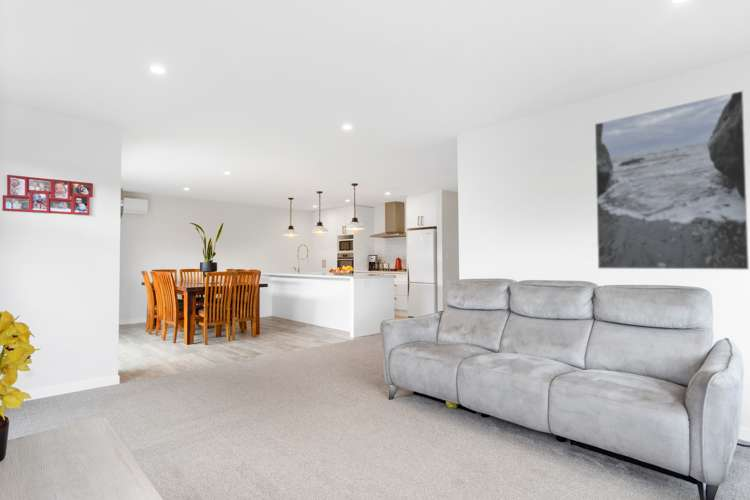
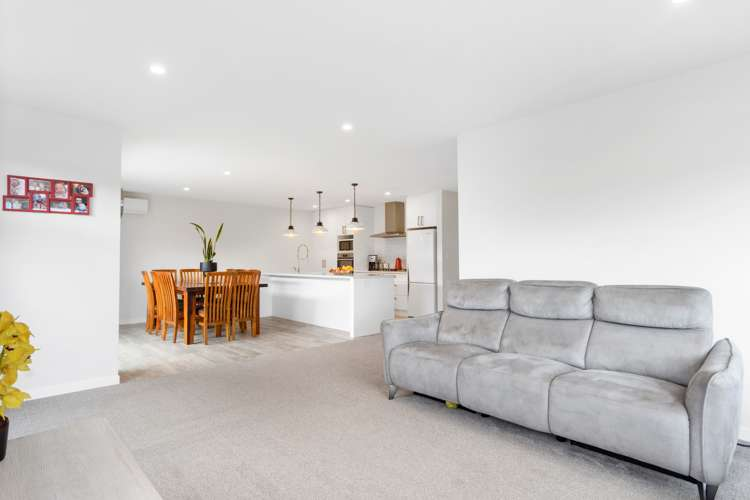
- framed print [594,90,750,271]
